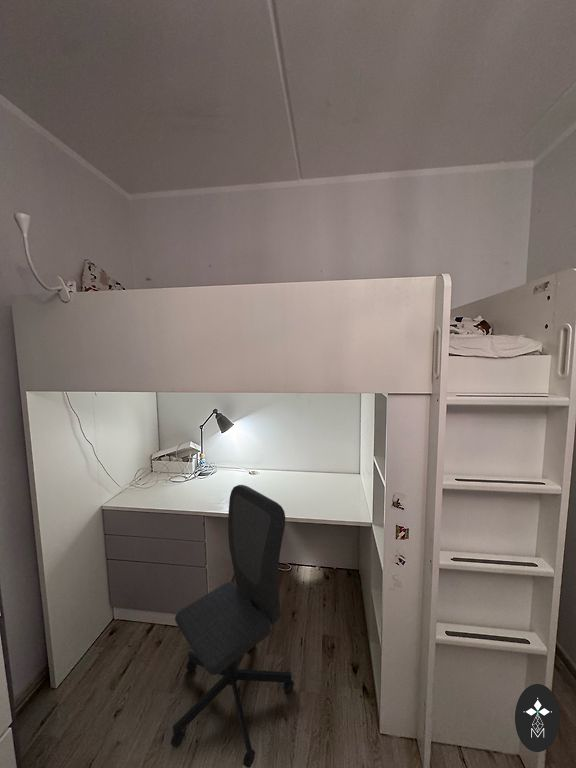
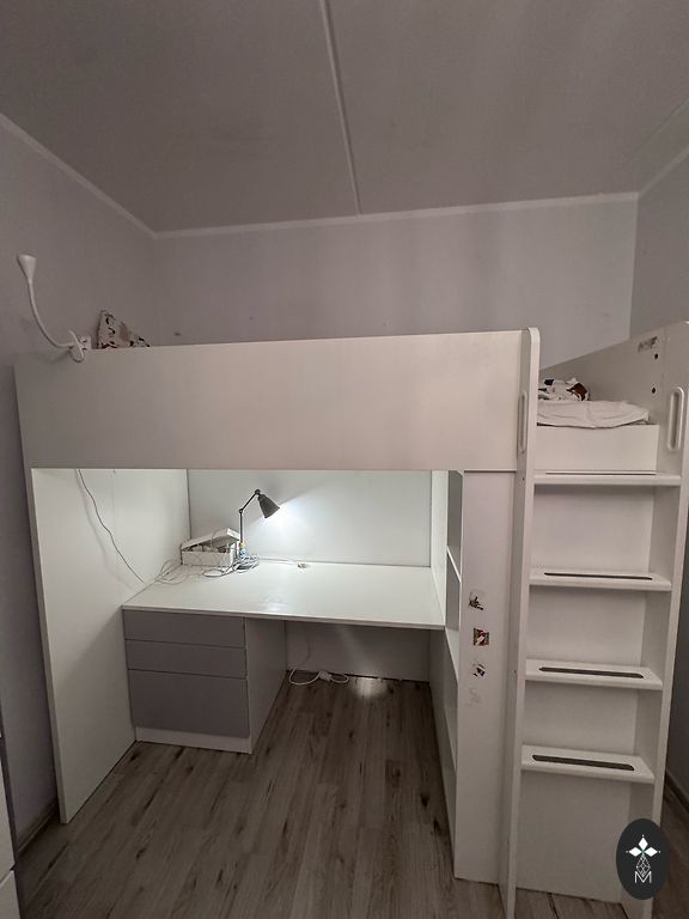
- office chair [170,484,295,768]
